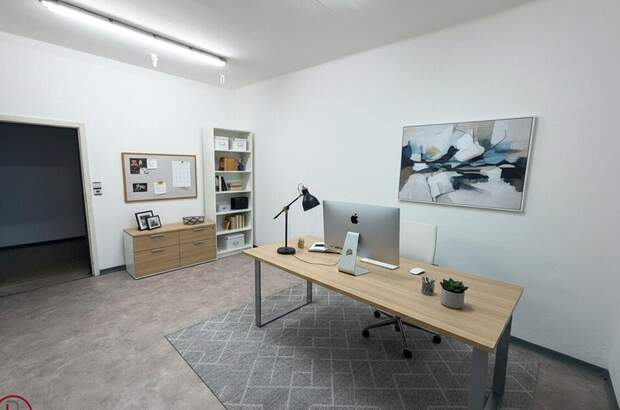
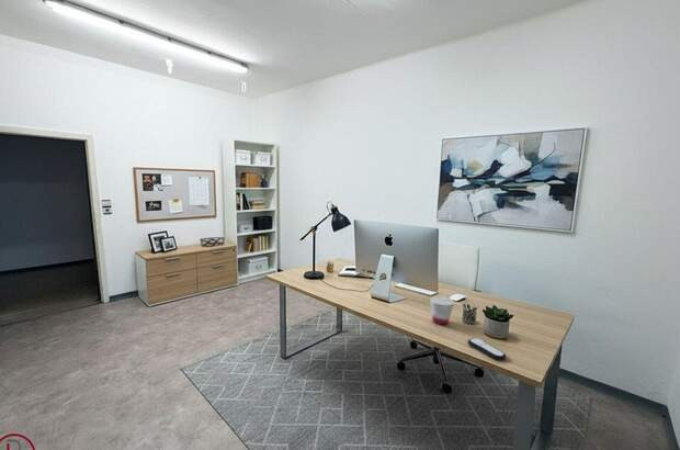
+ remote control [467,337,507,361]
+ cup [429,295,455,326]
